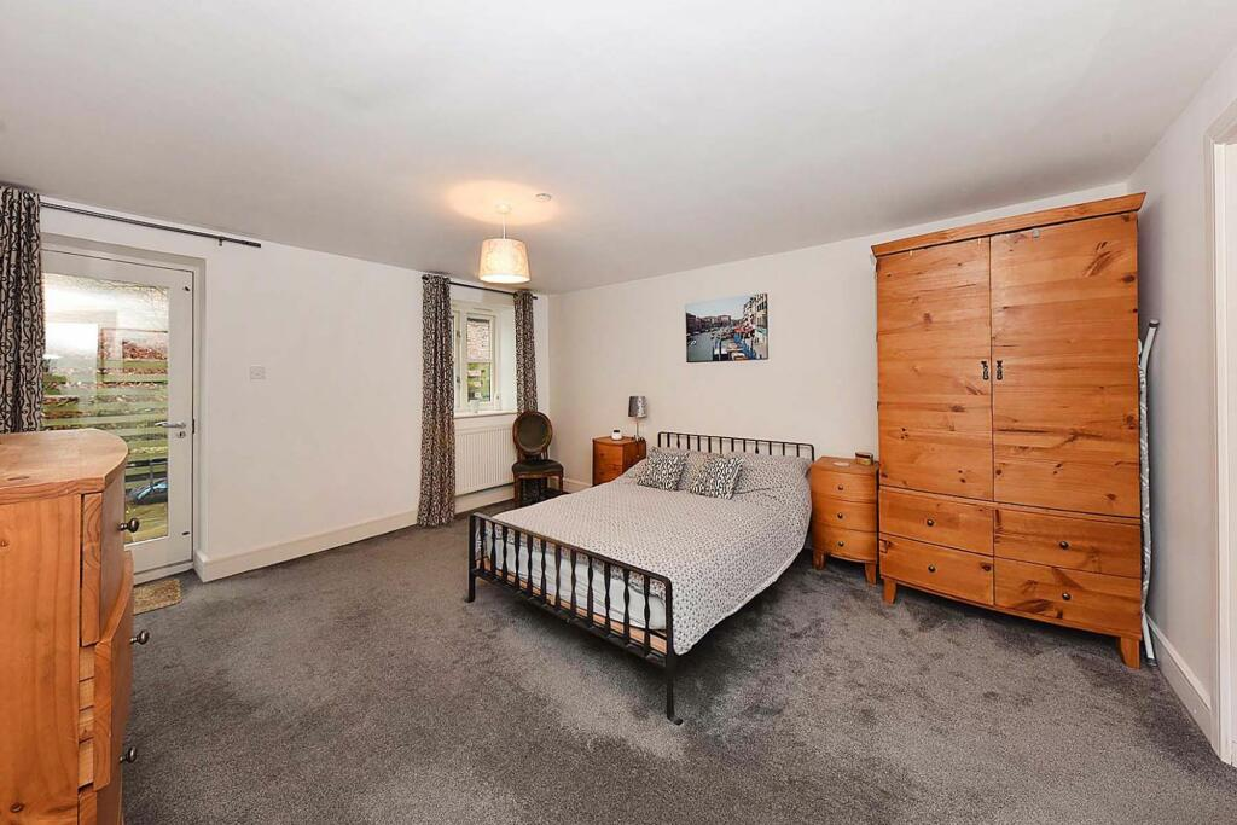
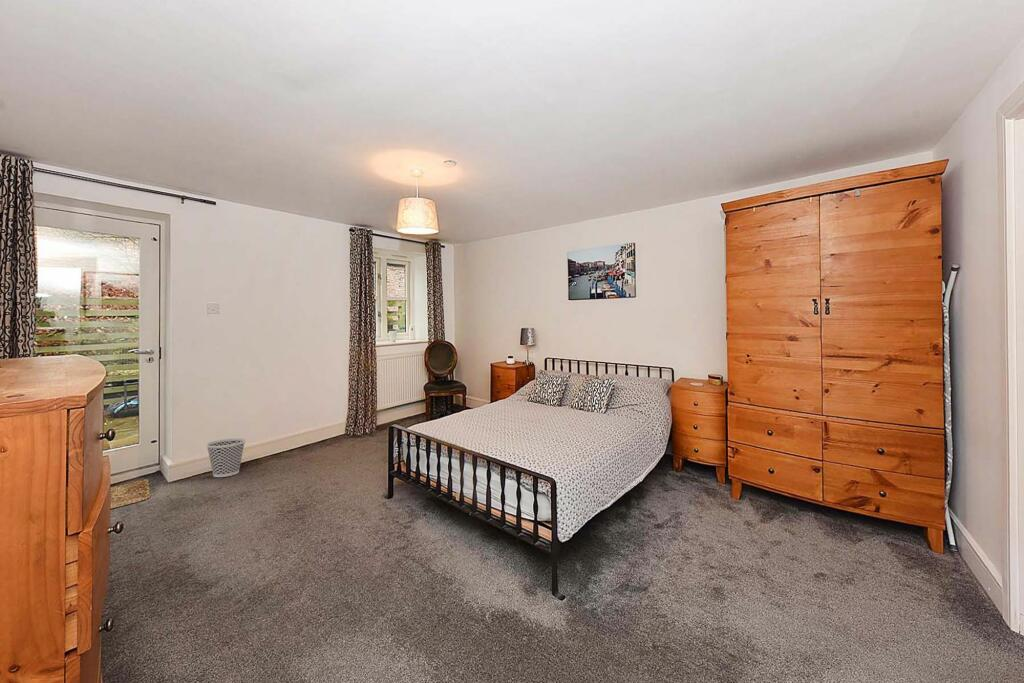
+ wastebasket [205,437,247,478]
